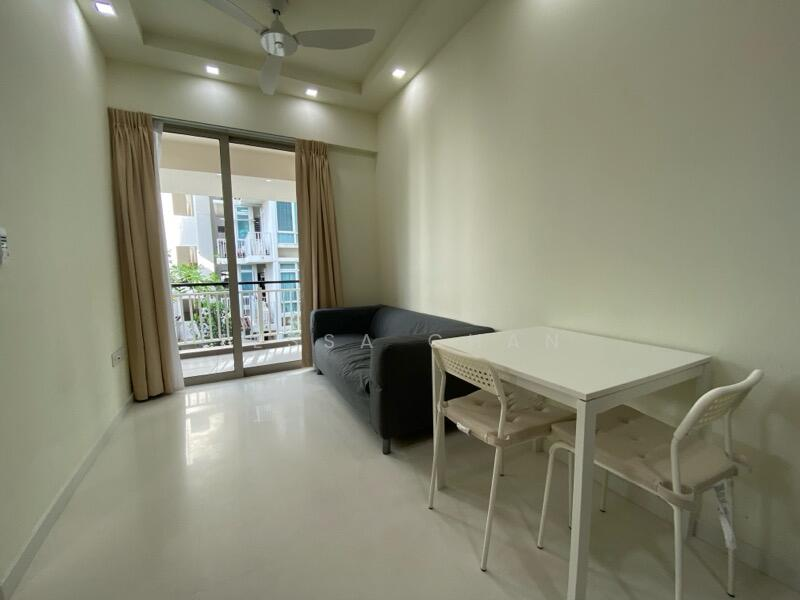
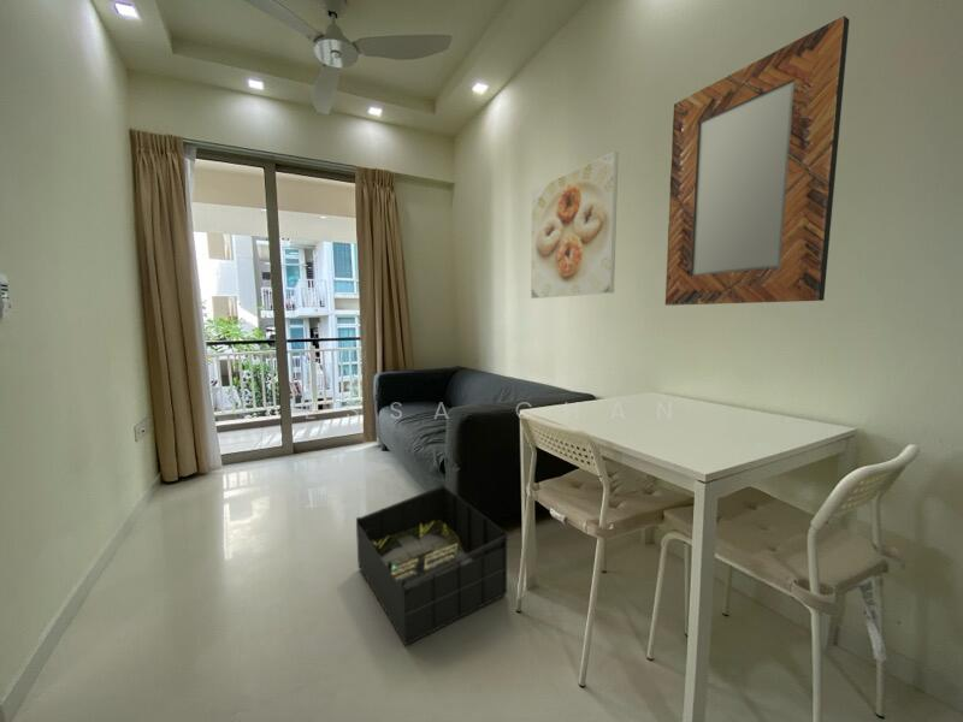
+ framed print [530,150,619,300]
+ storage bin [355,484,510,647]
+ home mirror [664,14,851,307]
